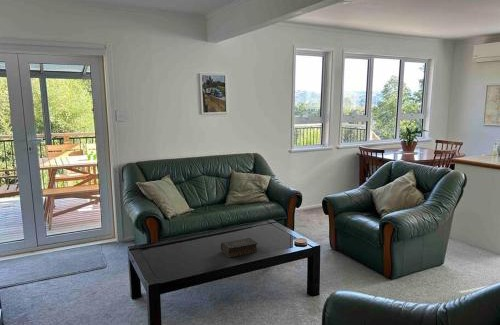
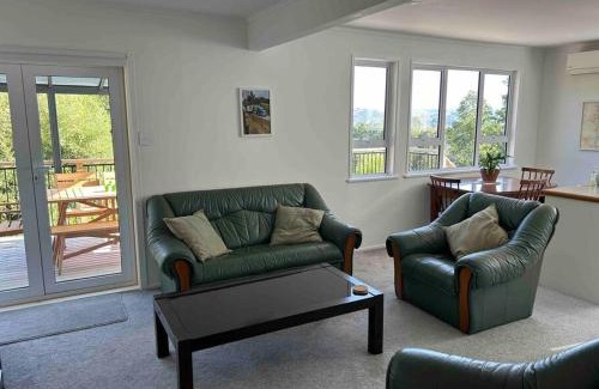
- book [220,237,259,258]
